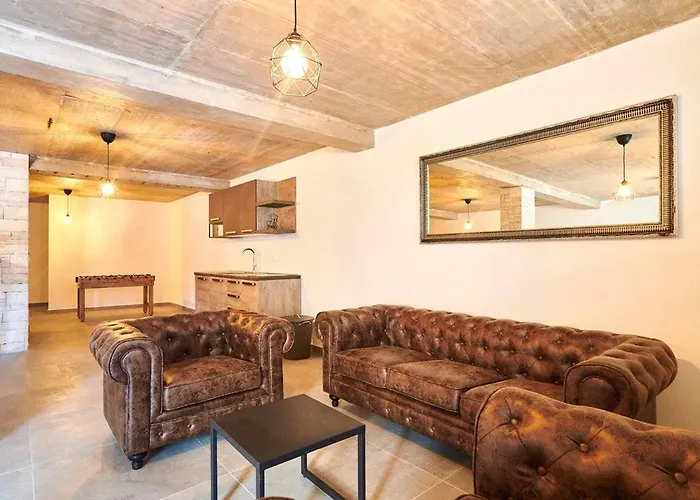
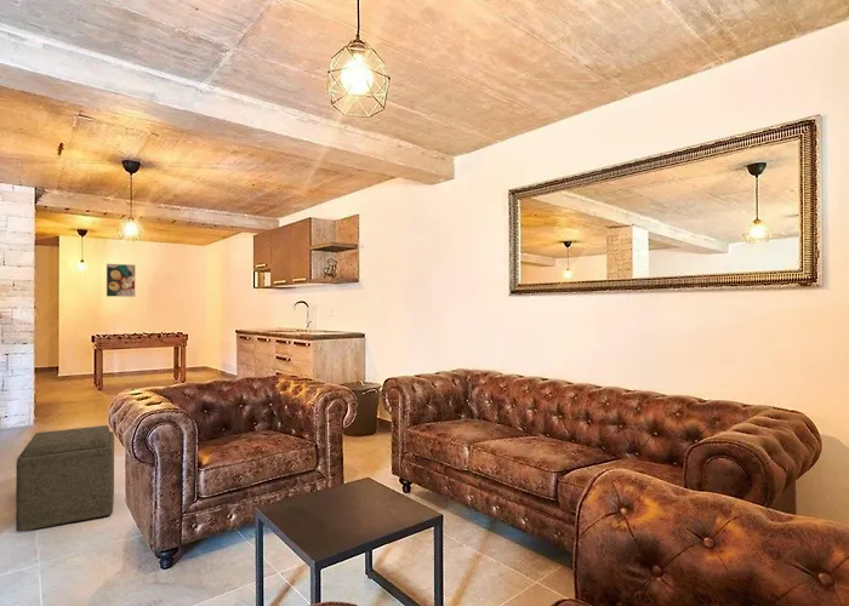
+ ottoman [15,424,115,533]
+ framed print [106,263,137,298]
